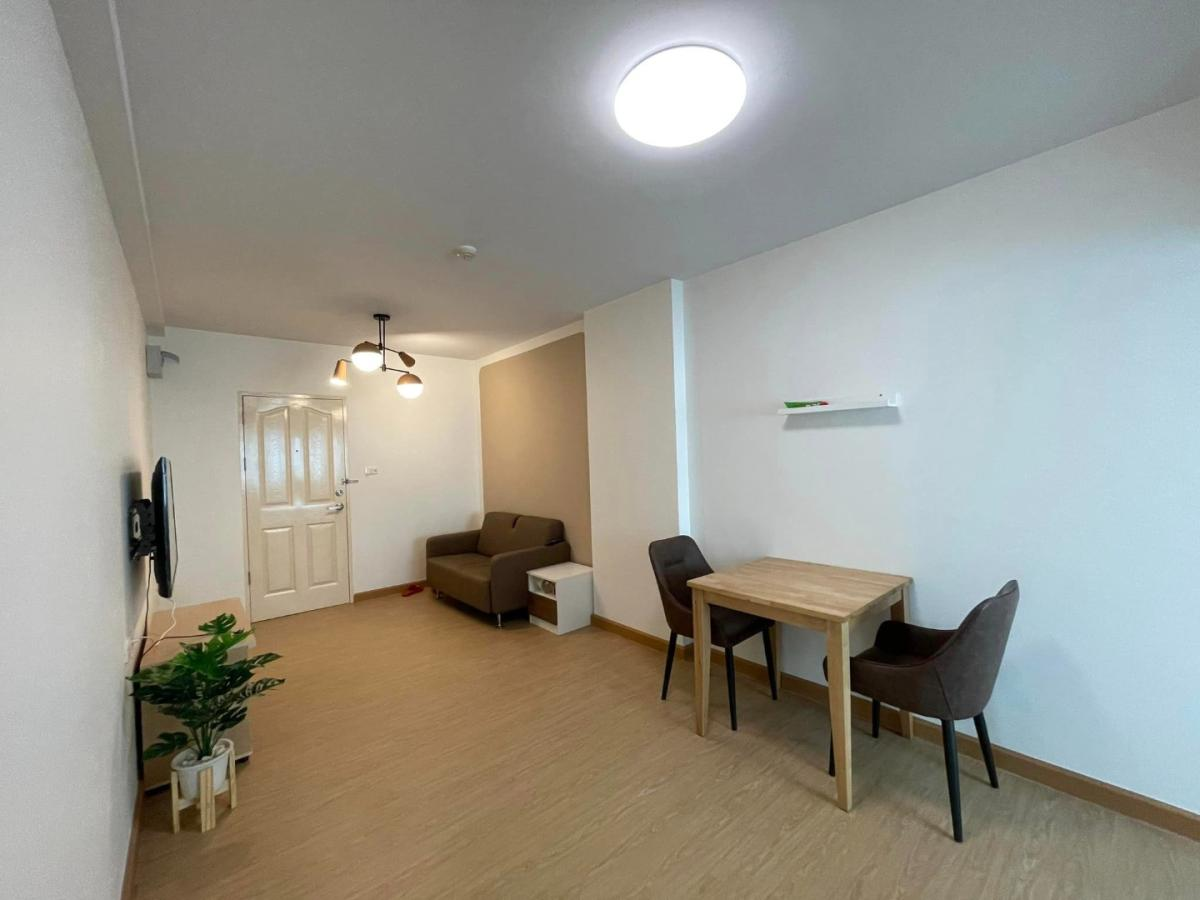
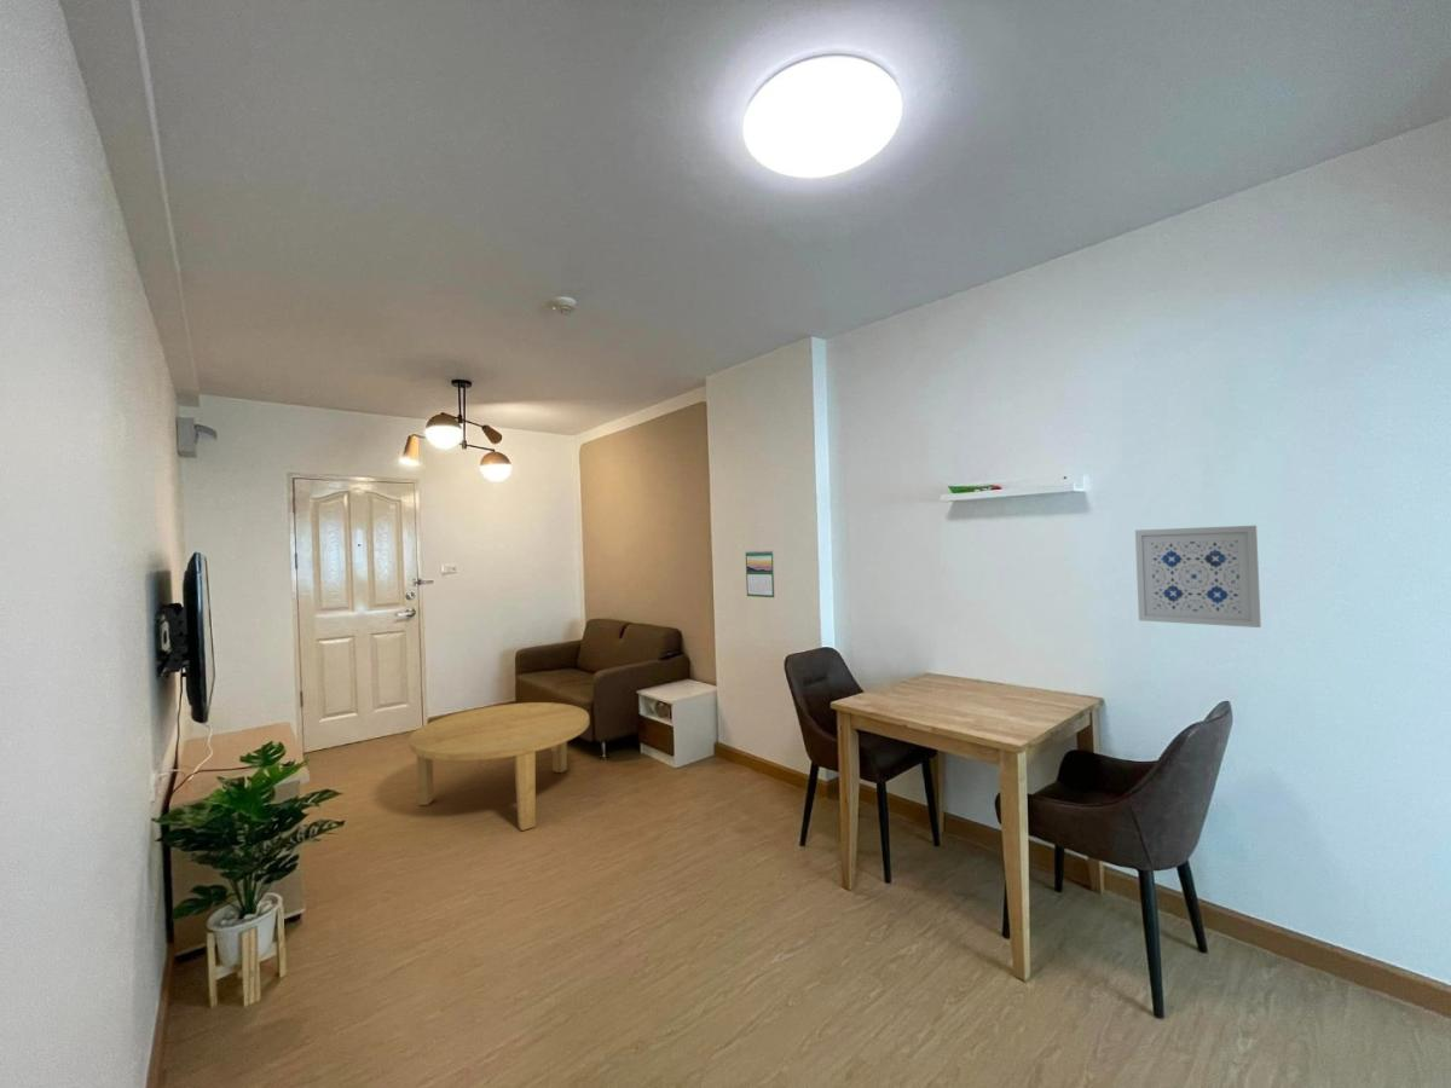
+ calendar [745,549,776,598]
+ wall art [1134,525,1262,629]
+ coffee table [407,701,590,832]
